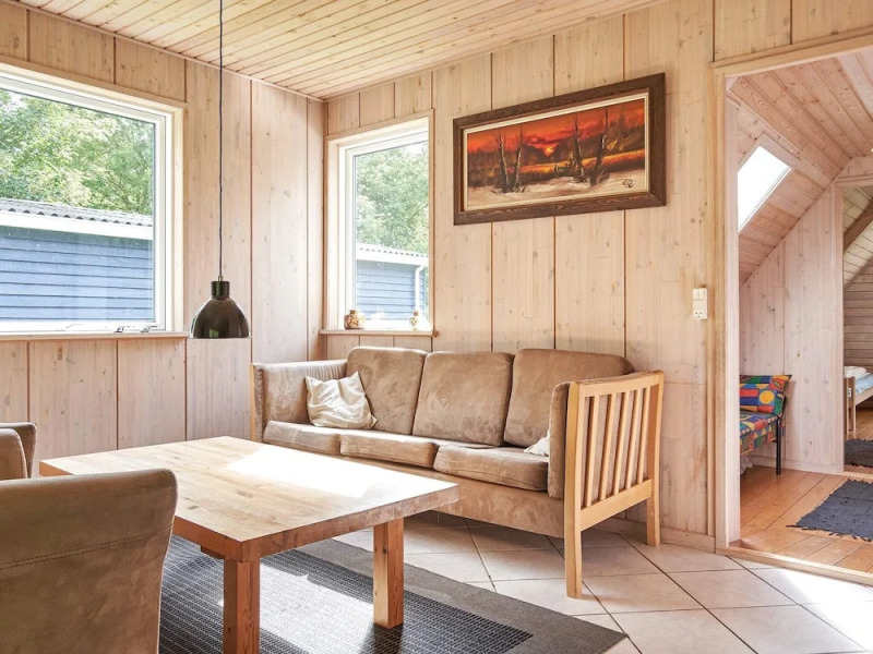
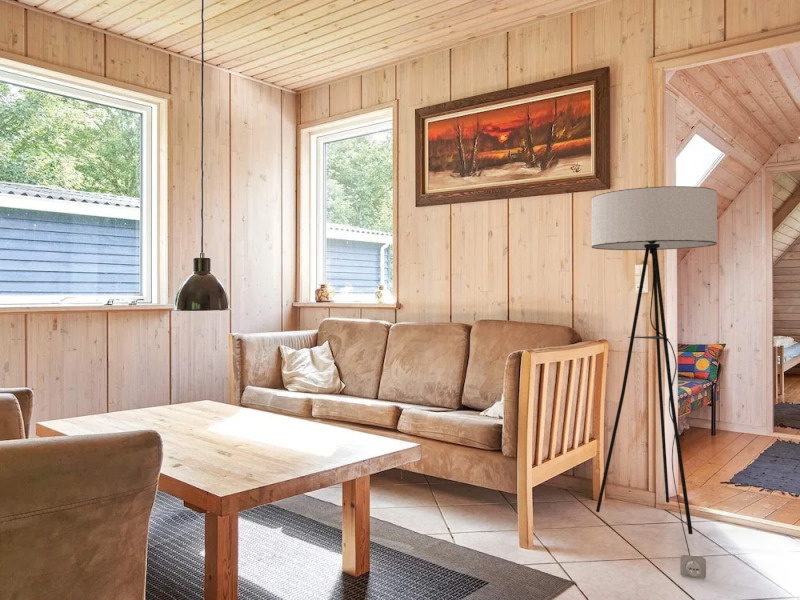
+ floor lamp [591,185,718,580]
